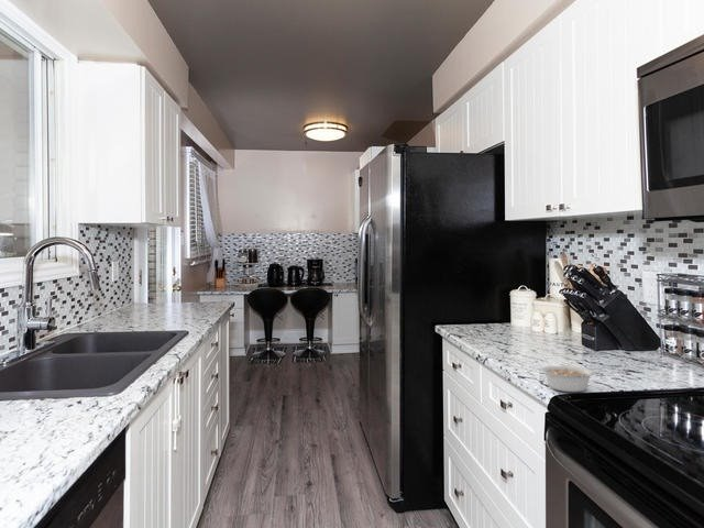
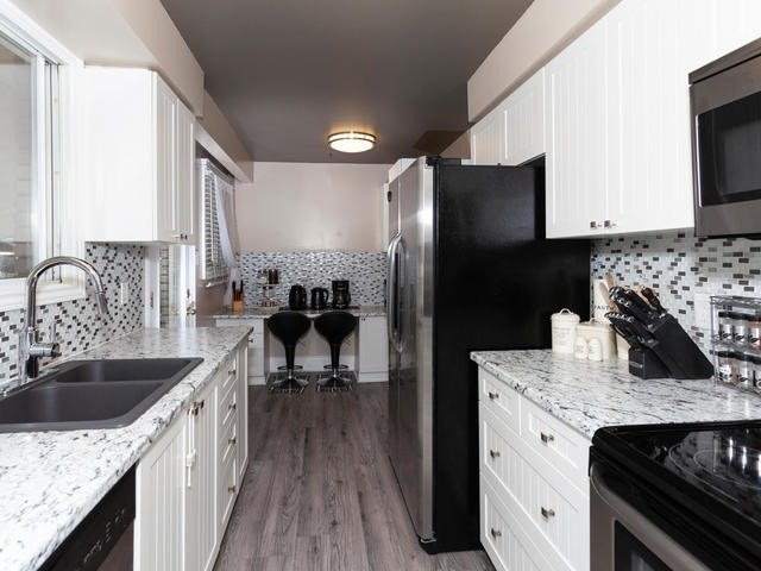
- legume [540,365,605,393]
